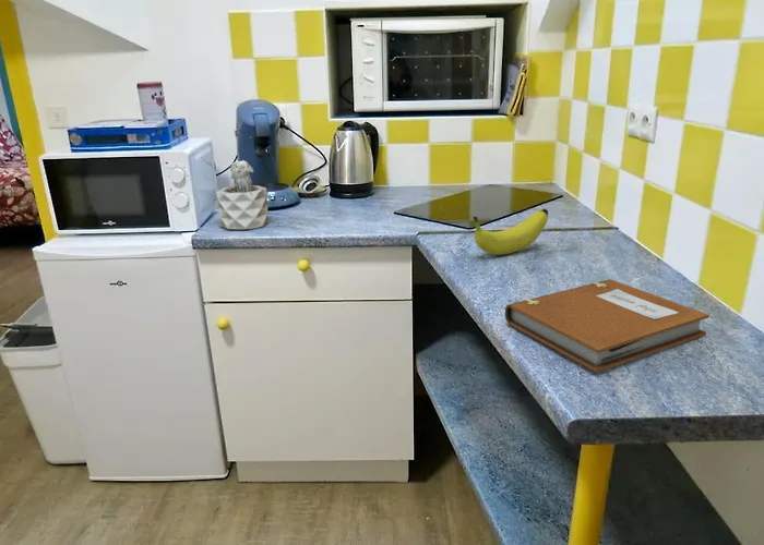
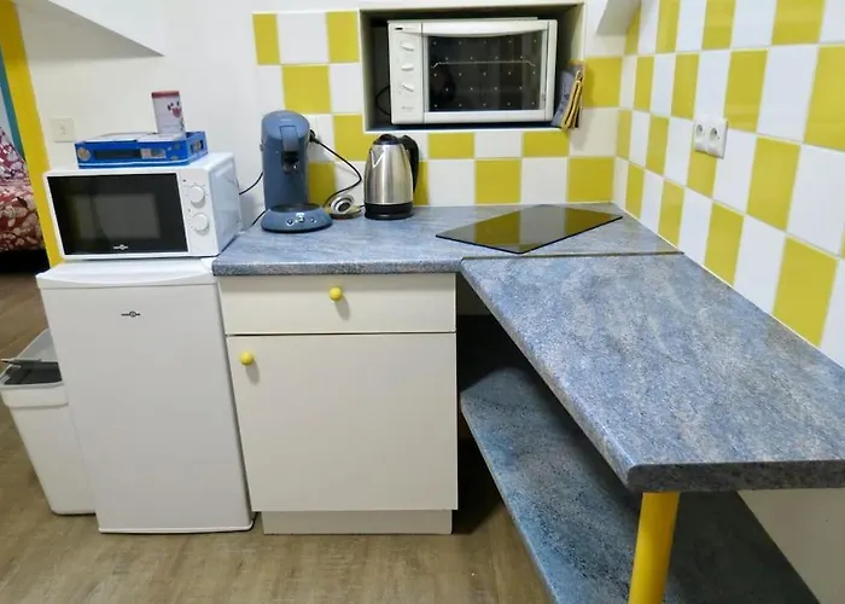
- succulent plant [215,159,270,231]
- fruit [473,208,549,256]
- notebook [504,279,711,373]
